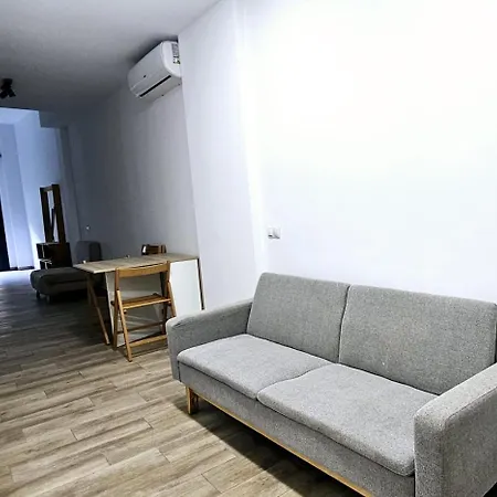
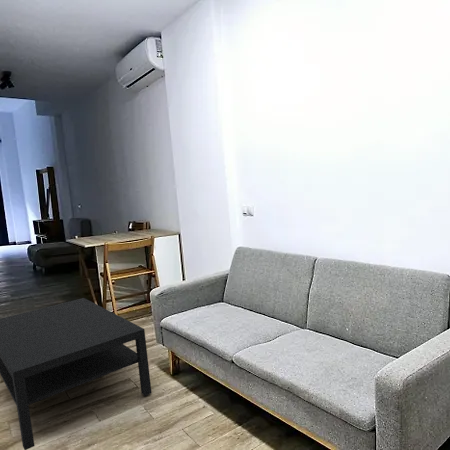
+ coffee table [0,297,152,450]
